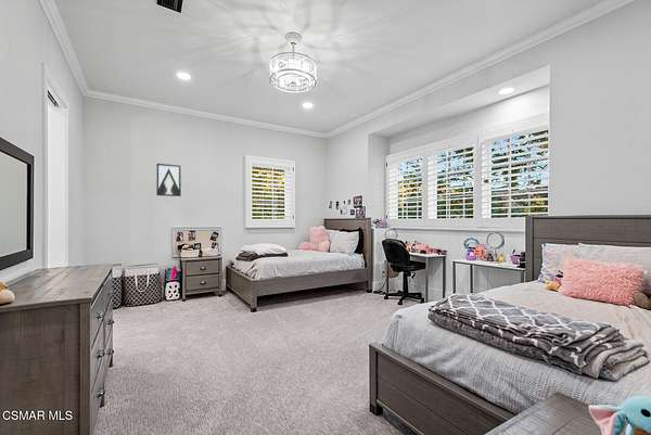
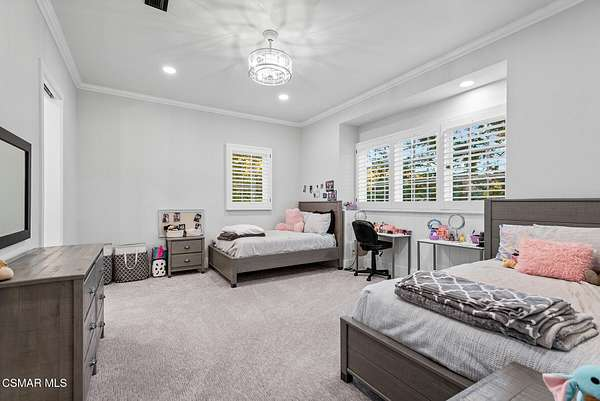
- wall art [155,163,182,197]
